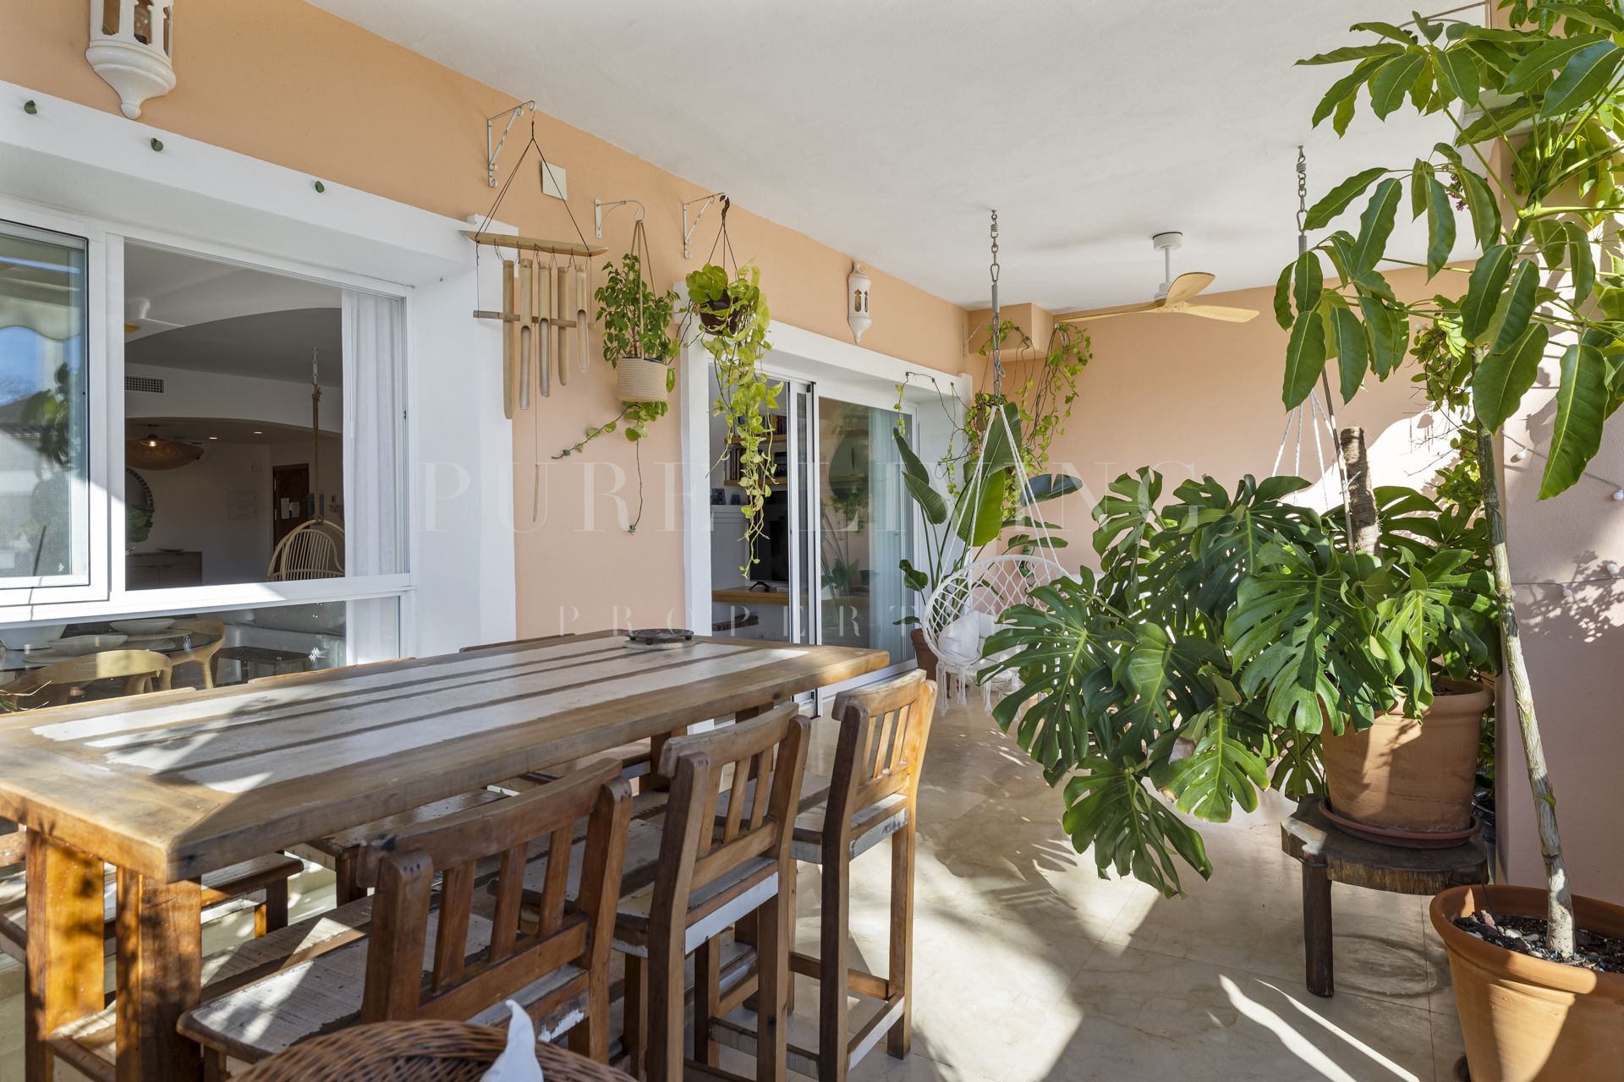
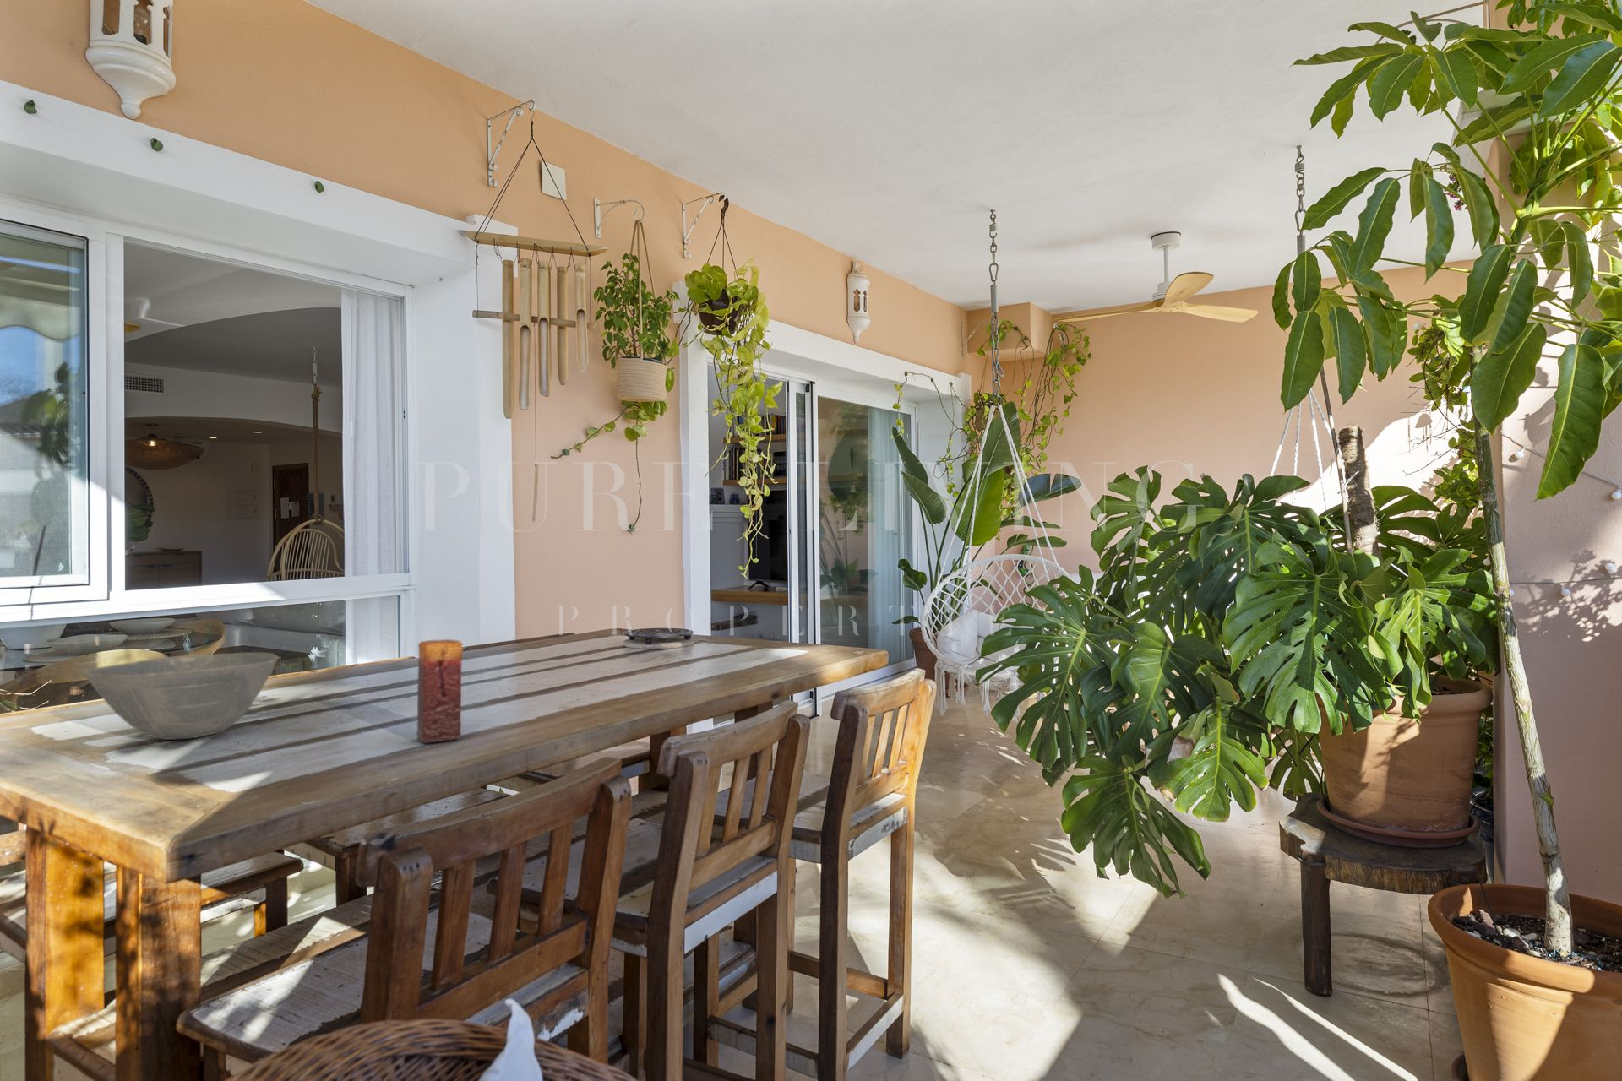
+ bowl [83,651,279,741]
+ candle [415,638,463,744]
